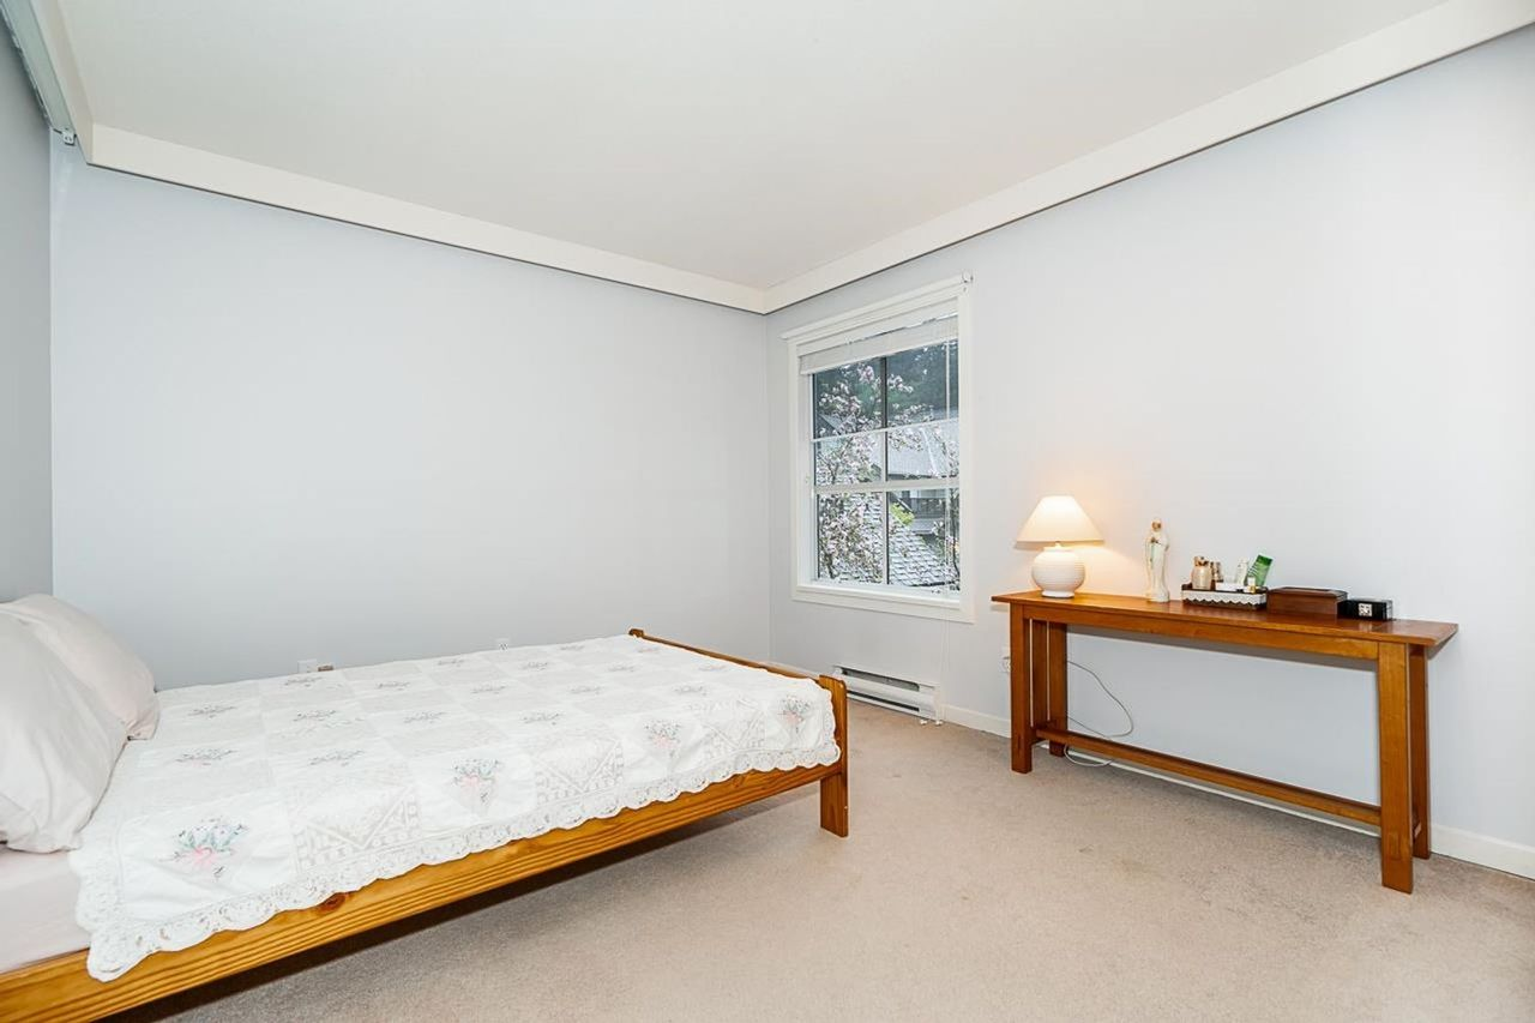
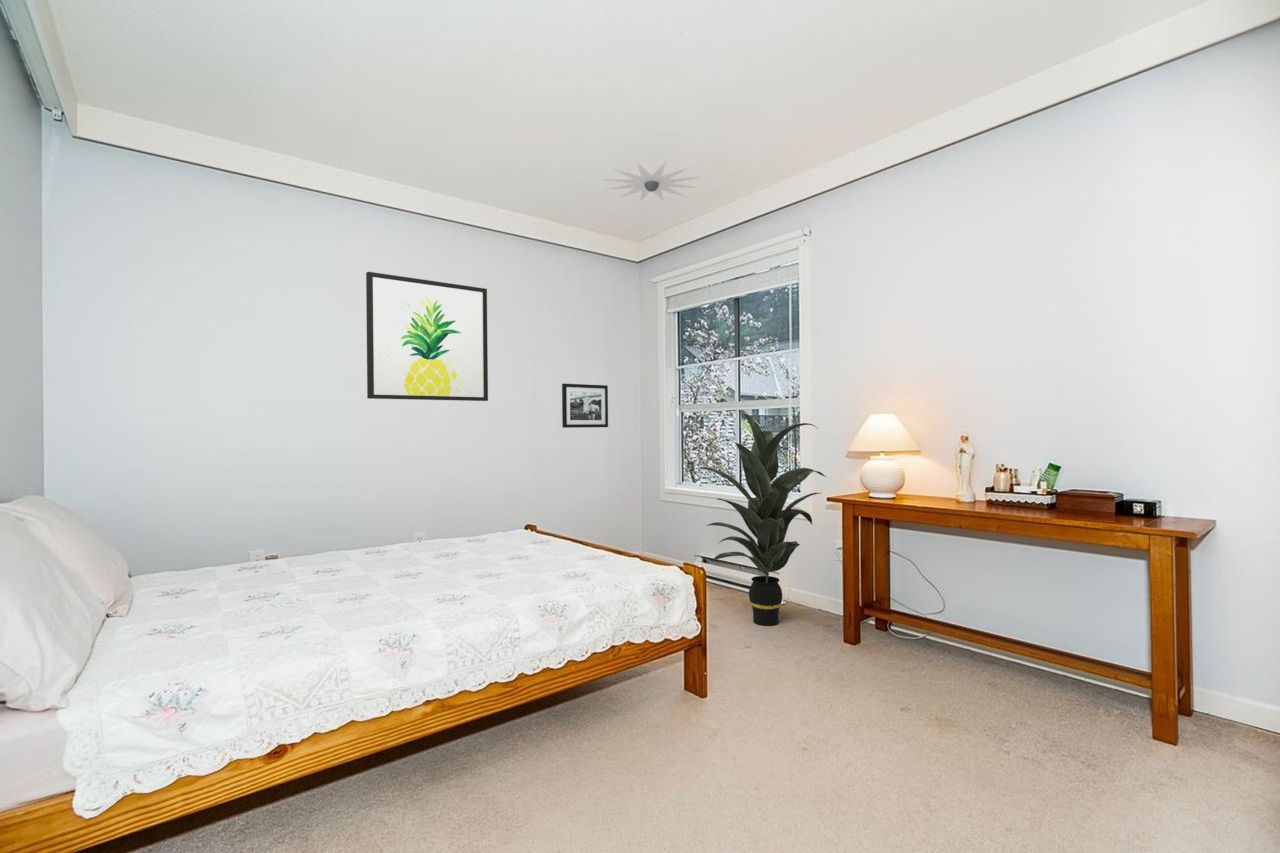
+ ceiling light [602,161,702,203]
+ indoor plant [690,413,827,626]
+ wall art [365,271,489,402]
+ picture frame [561,383,609,429]
